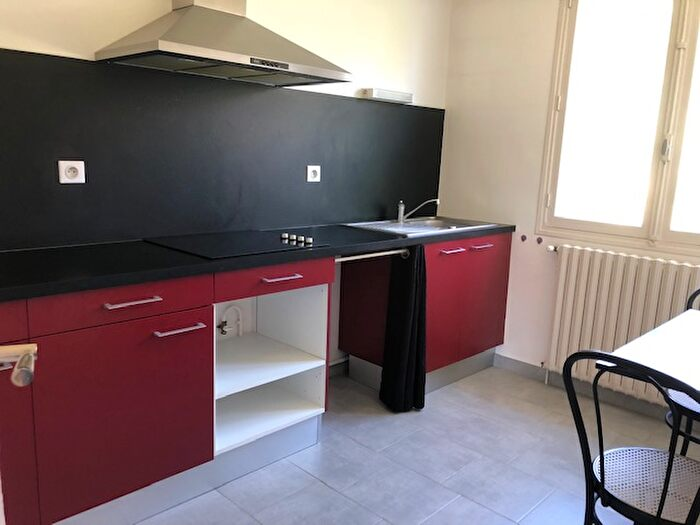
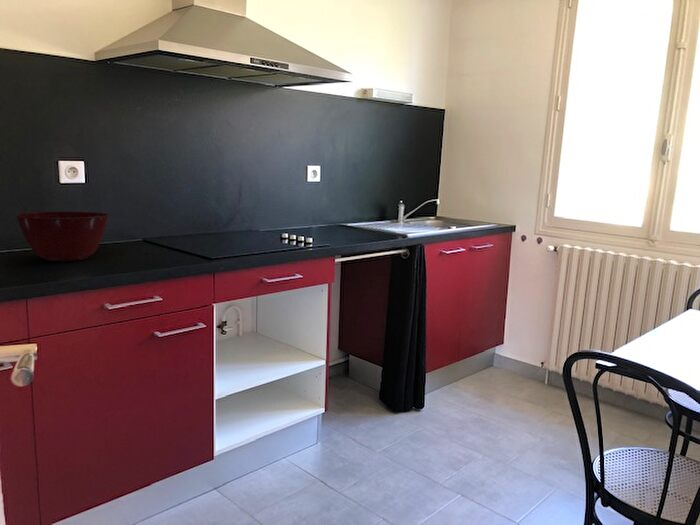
+ mixing bowl [15,211,110,262]
